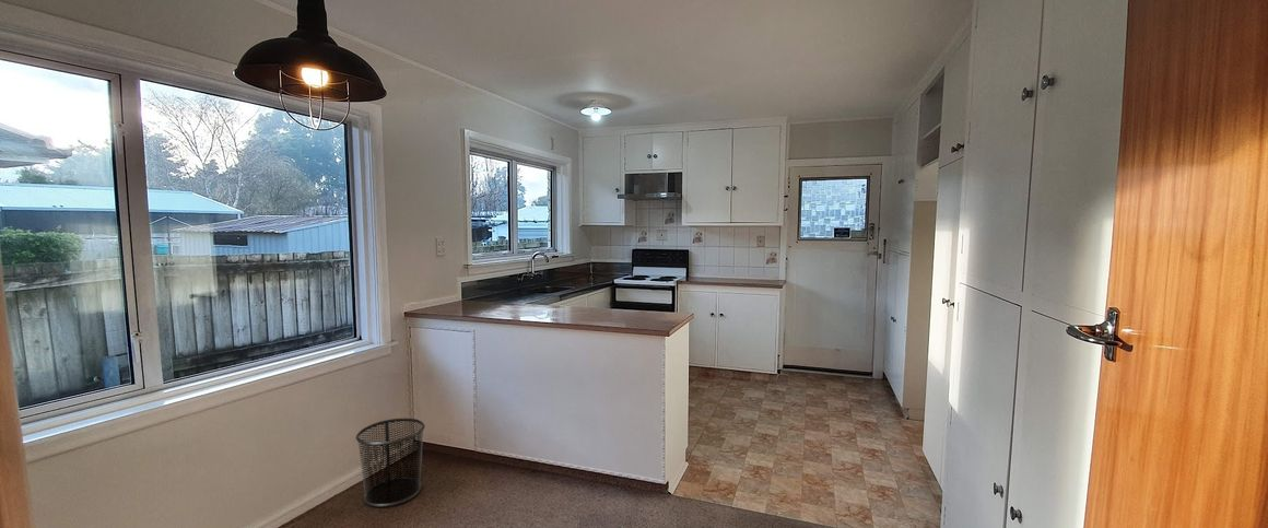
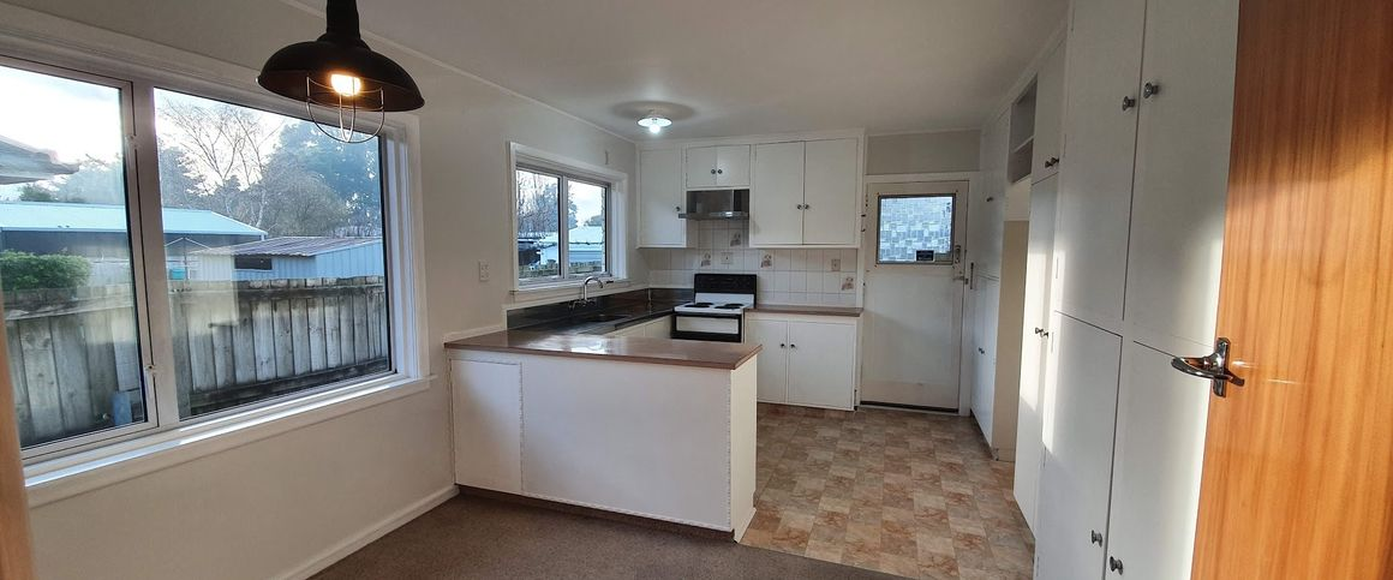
- waste bin [355,416,426,508]
